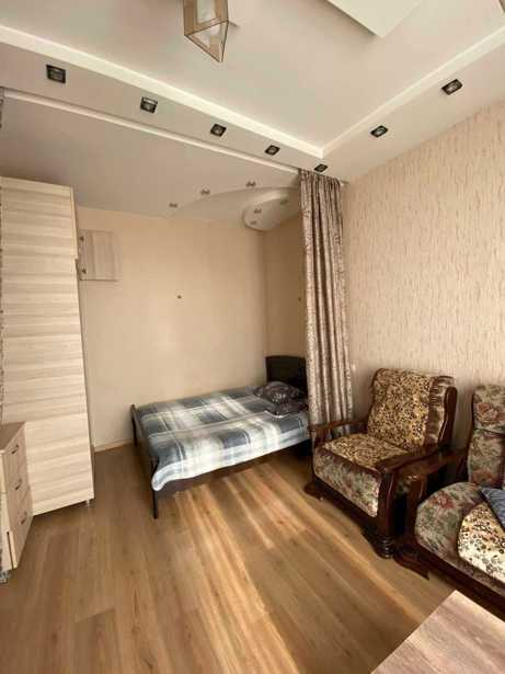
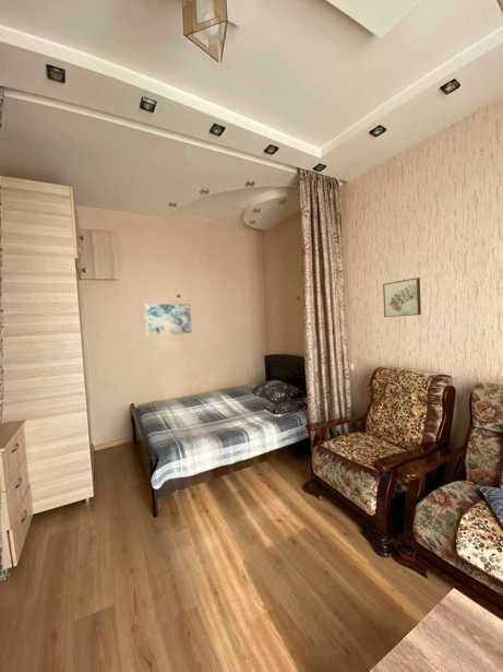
+ wall art [382,276,422,318]
+ wall art [143,303,192,337]
